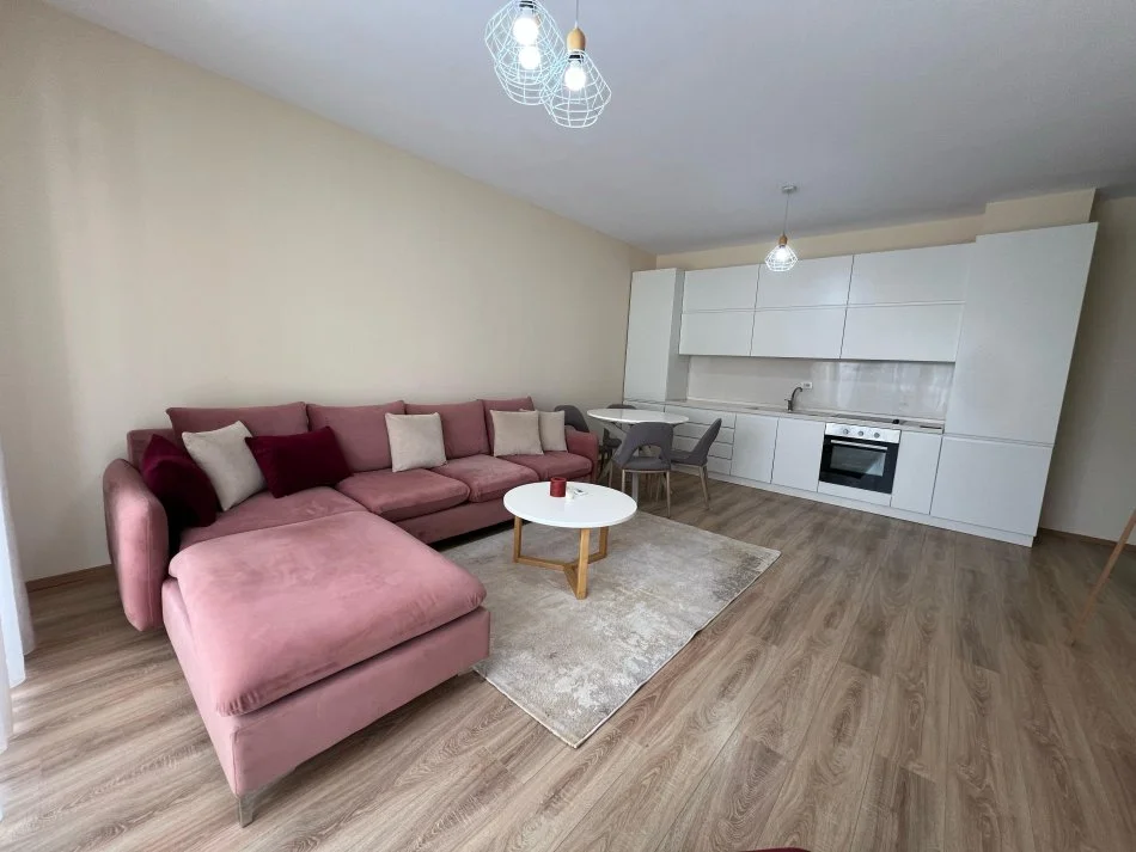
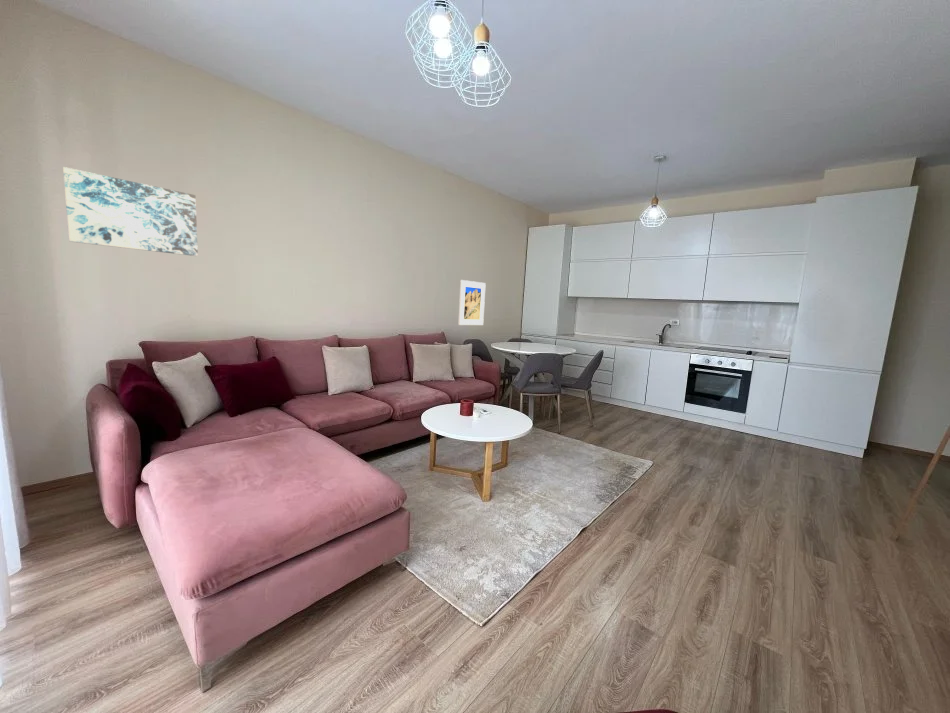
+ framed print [457,279,487,326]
+ wall art [62,166,199,257]
